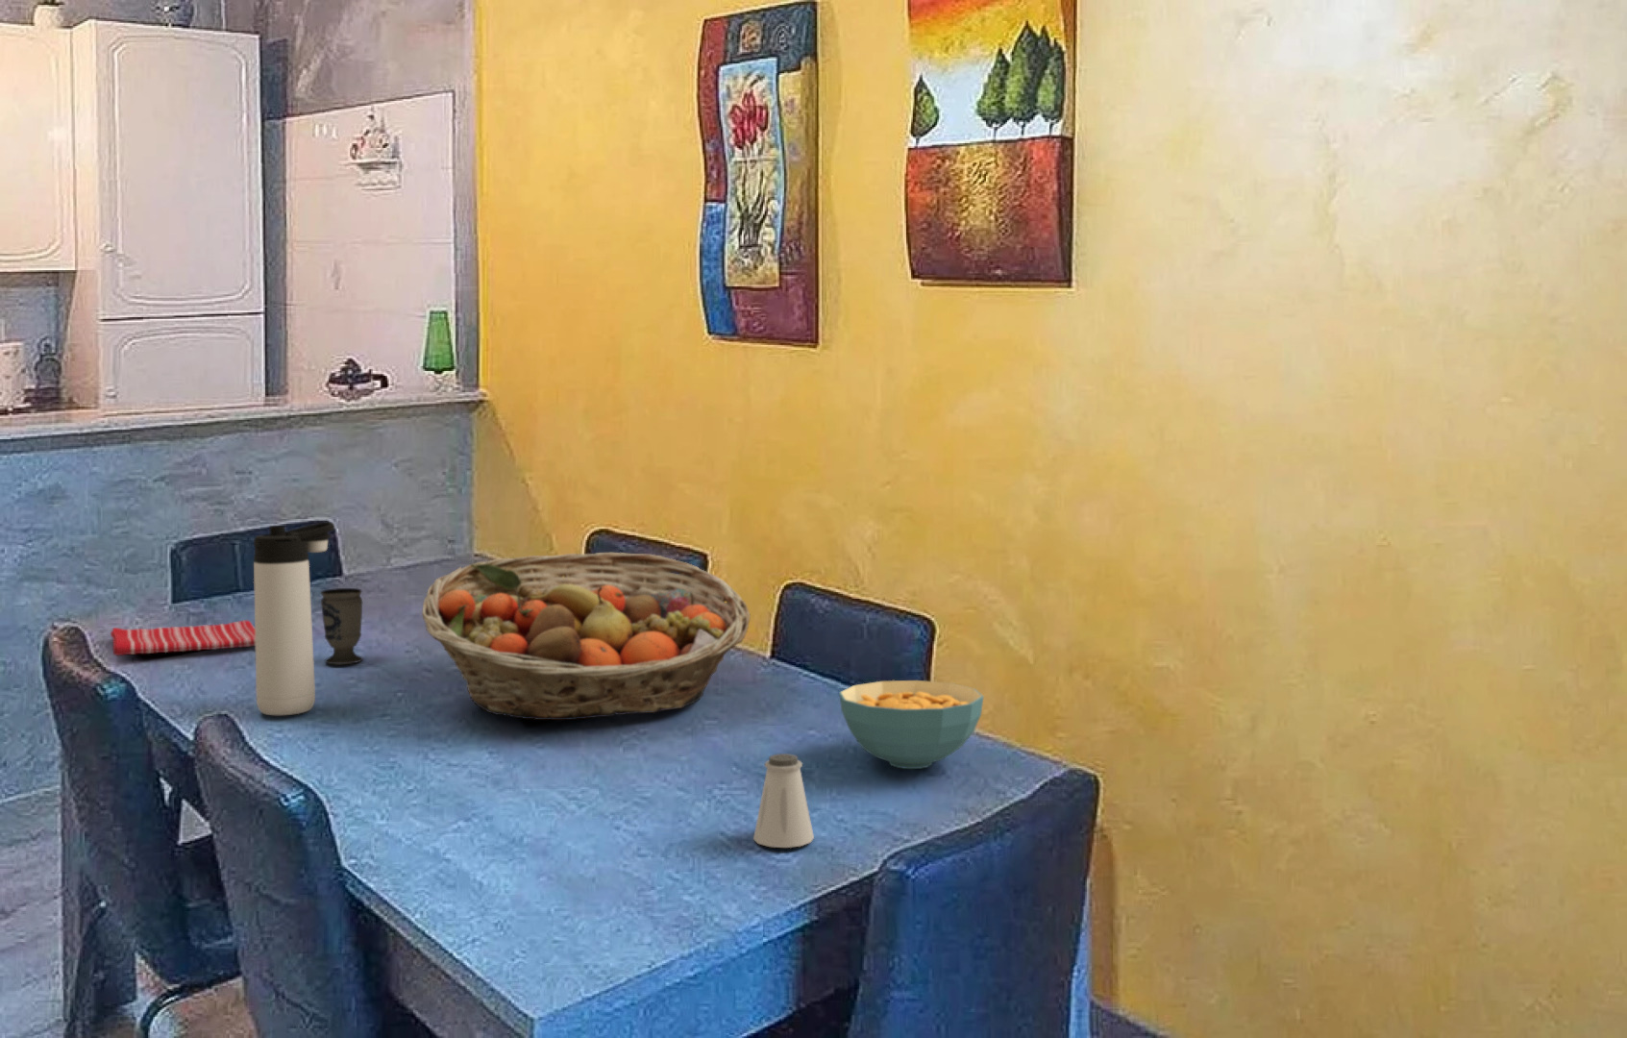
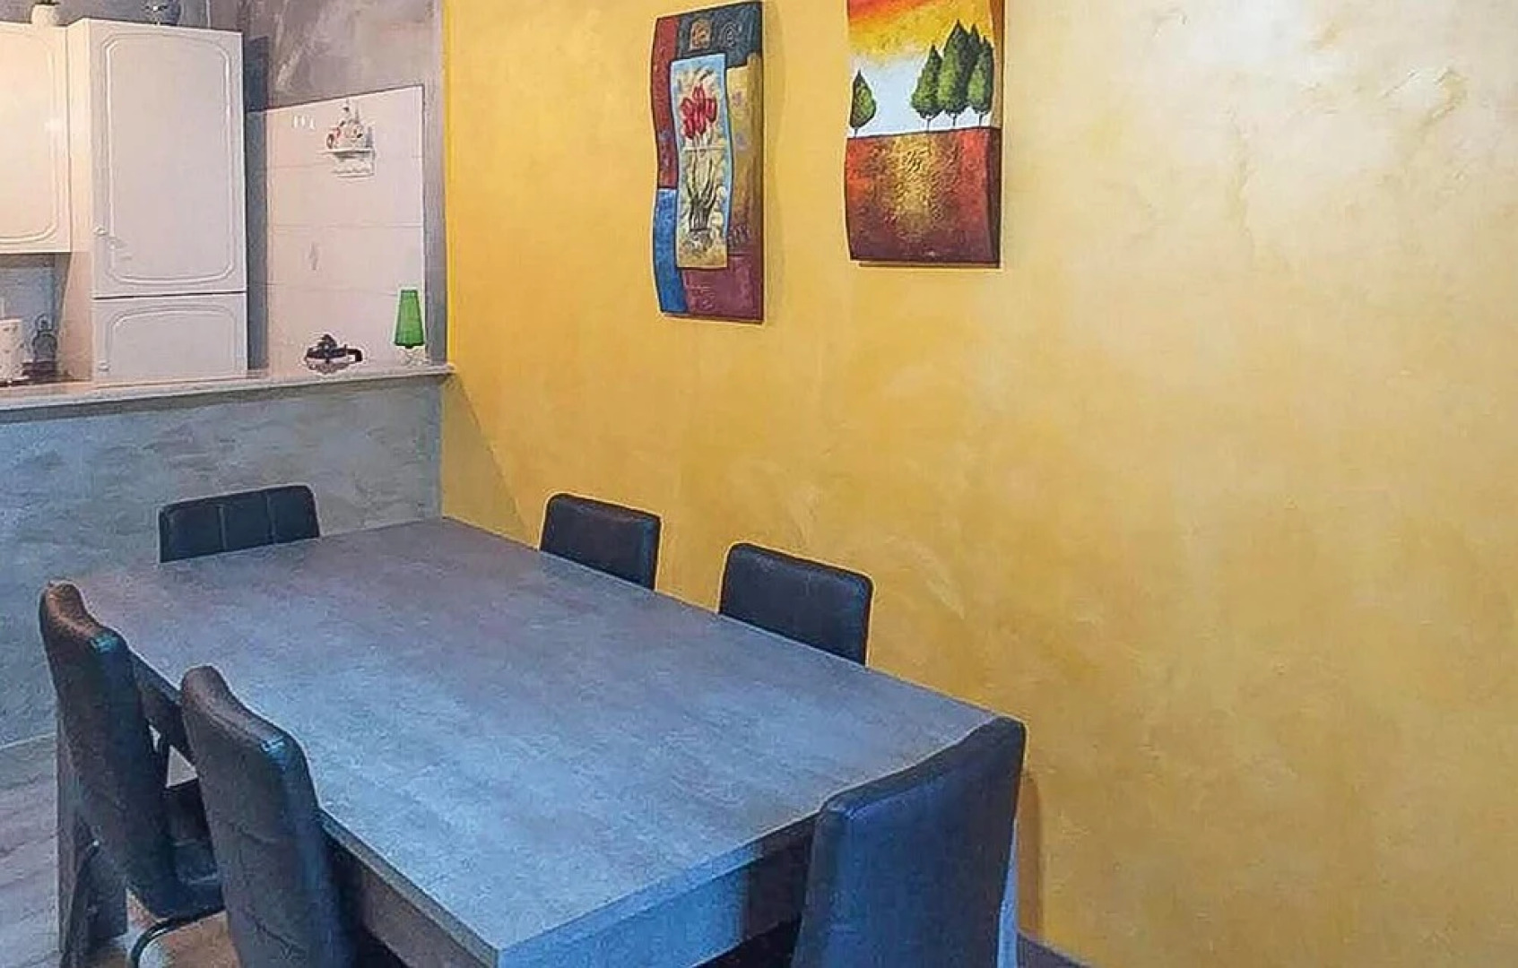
- dish towel [109,619,256,656]
- fruit basket [421,552,752,721]
- cereal bowl [838,680,985,770]
- cup [320,587,364,666]
- saltshaker [753,752,815,848]
- thermos bottle [253,521,336,717]
